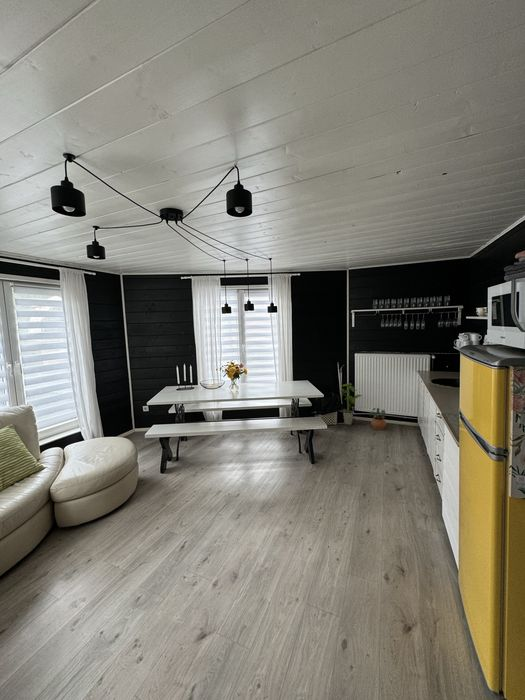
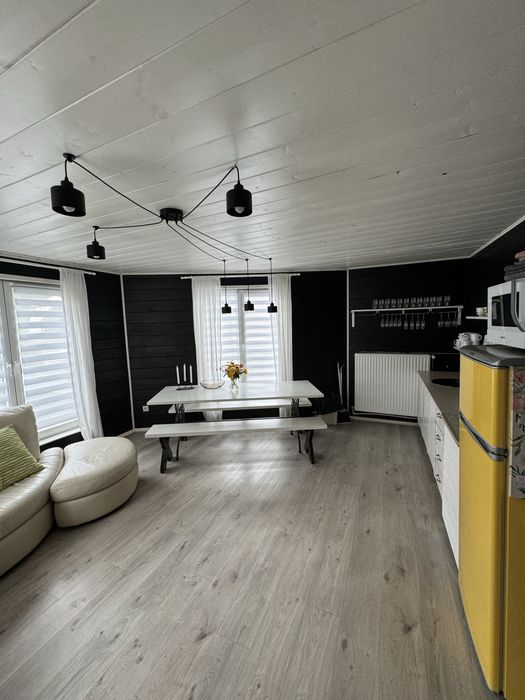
- house plant [340,382,363,426]
- potted plant [369,407,387,431]
